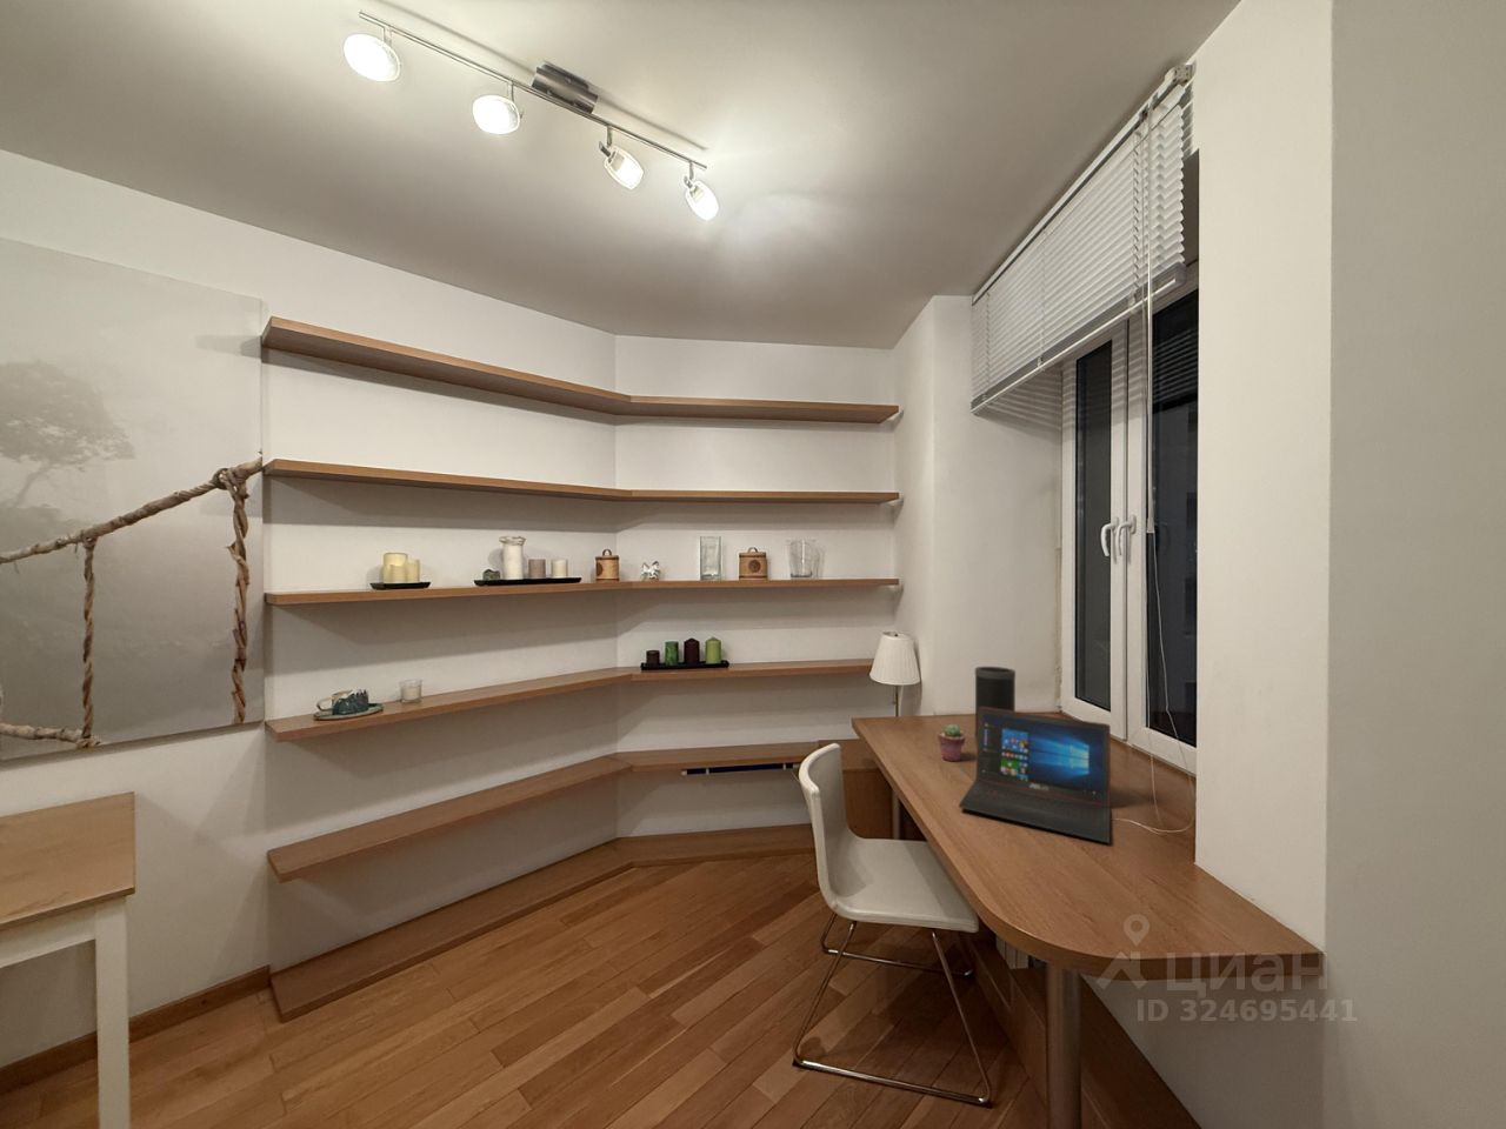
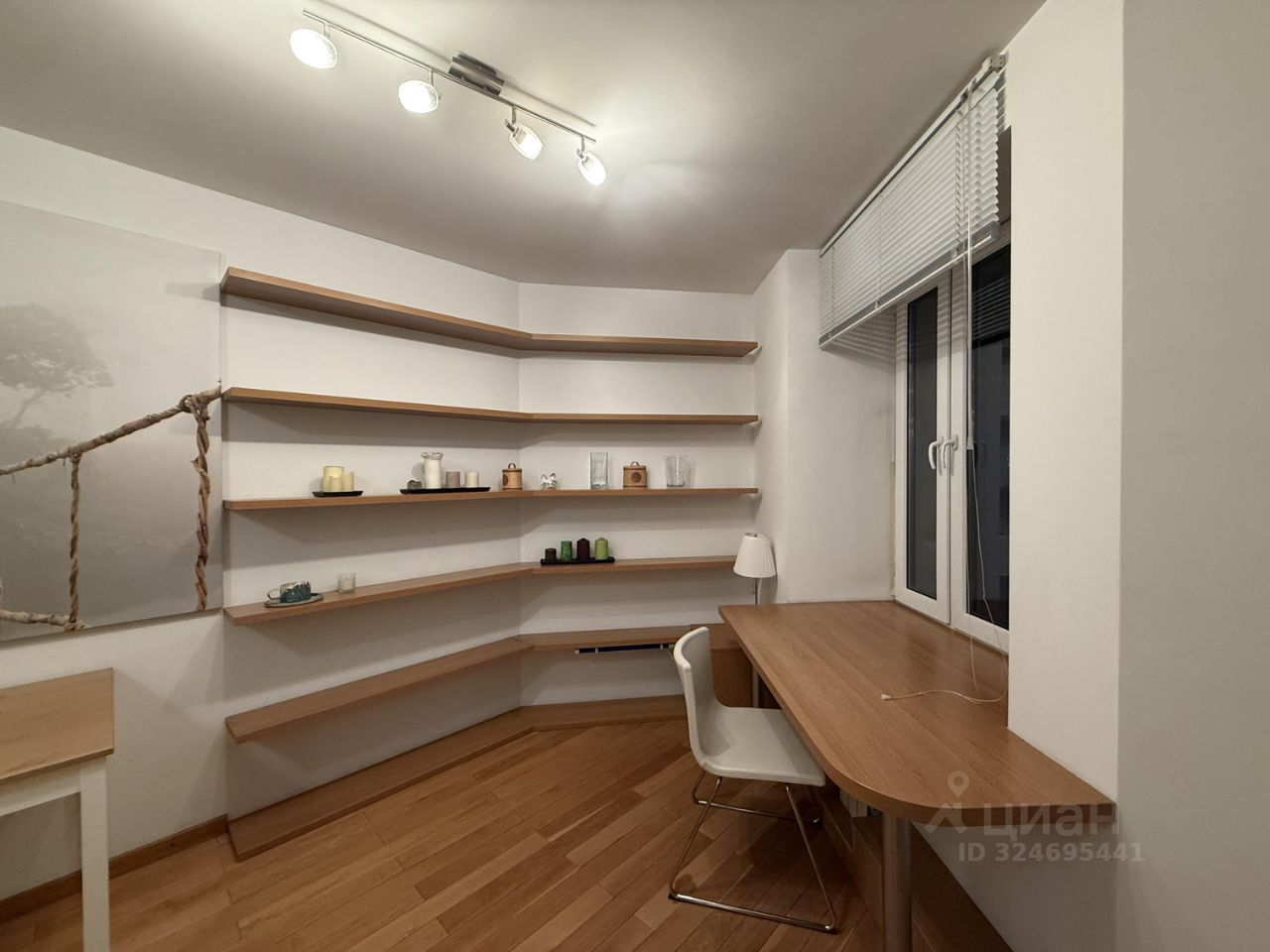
- speaker [974,665,1016,745]
- laptop [958,707,1112,843]
- potted succulent [937,723,966,763]
